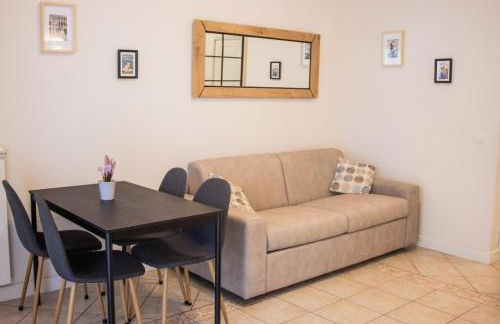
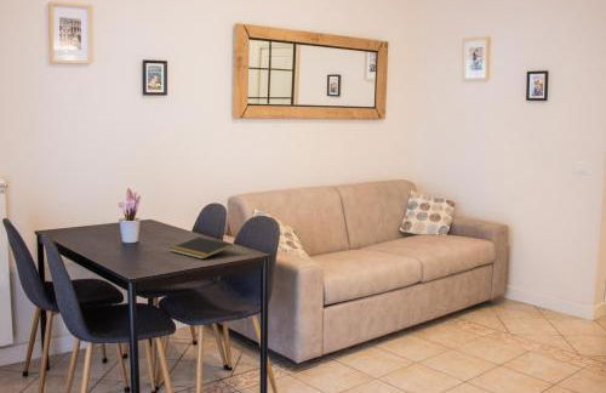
+ notepad [168,237,234,260]
